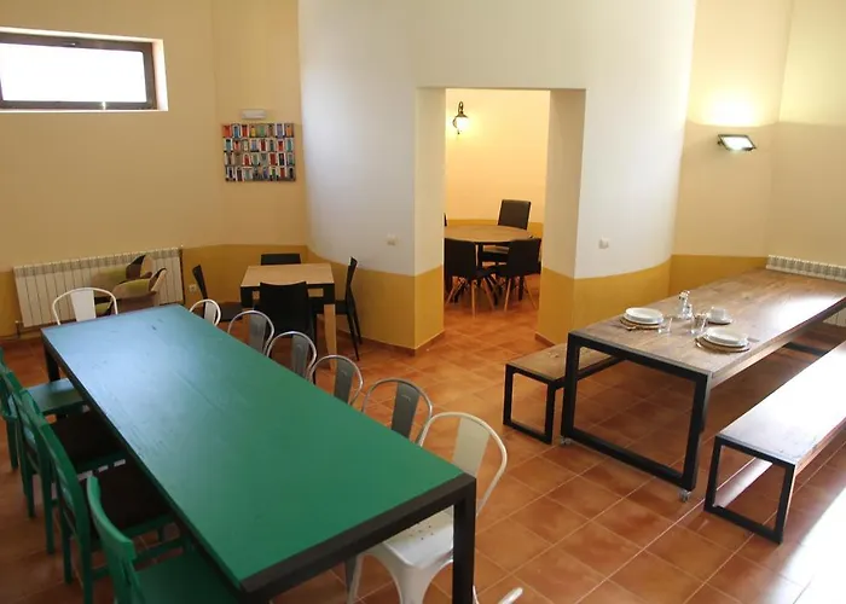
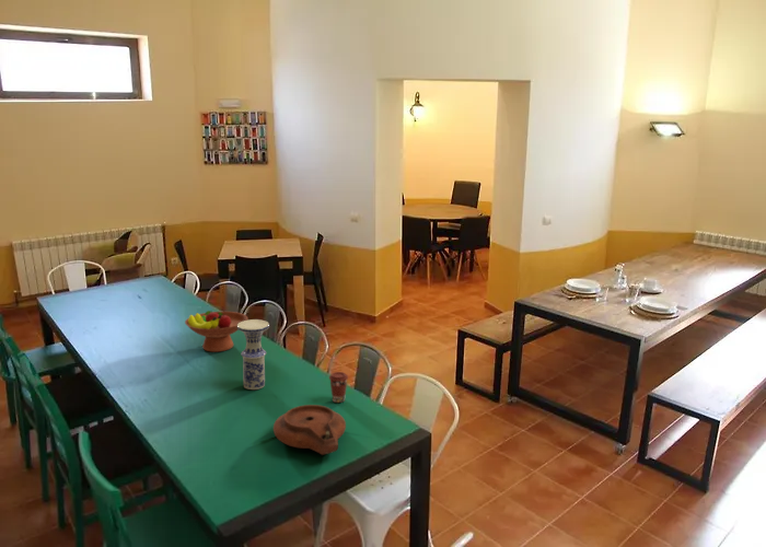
+ plate [272,404,347,456]
+ coffee cup [328,371,349,404]
+ vase [237,318,270,391]
+ fruit bowl [184,310,248,353]
